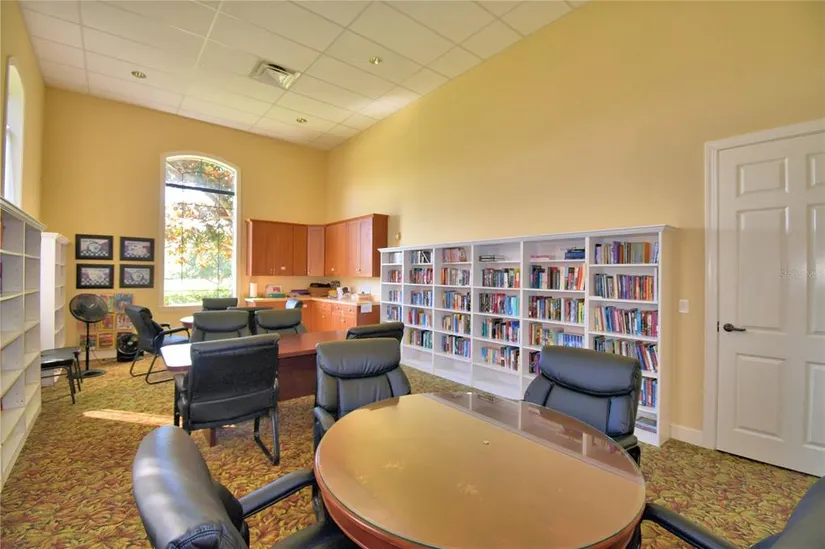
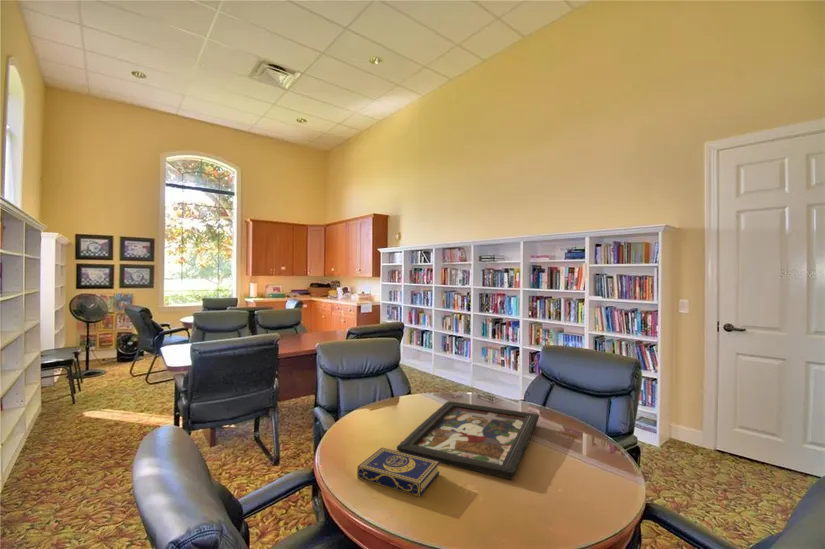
+ board game [396,400,540,480]
+ book [356,447,441,498]
